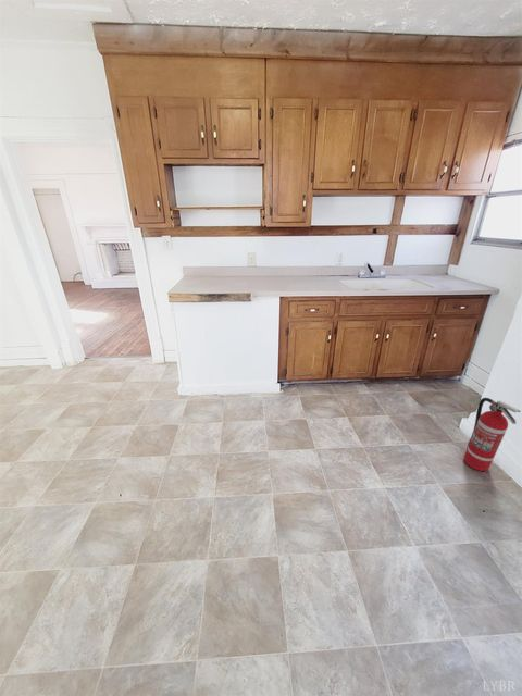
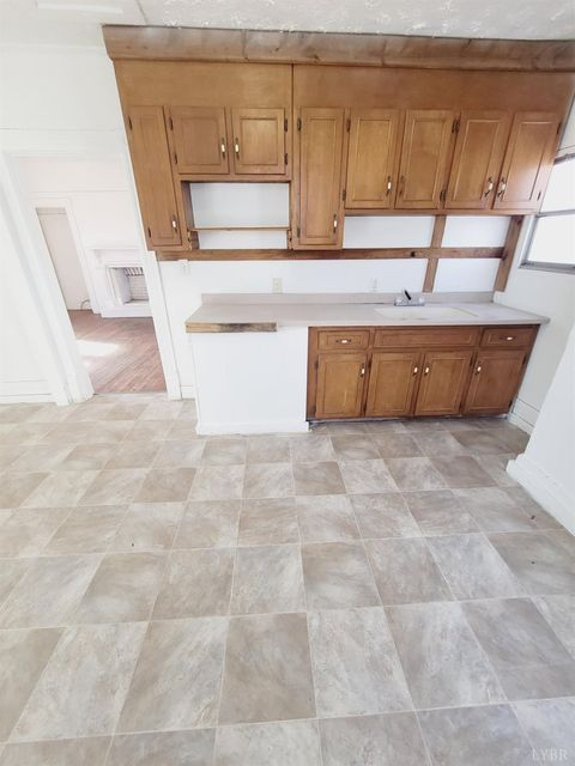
- fire extinguisher [462,397,521,472]
